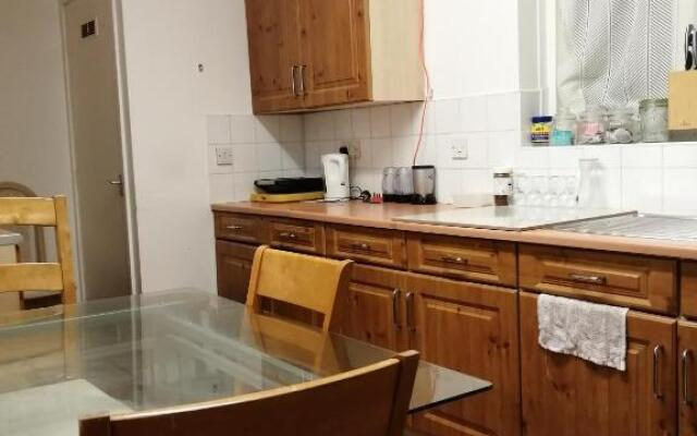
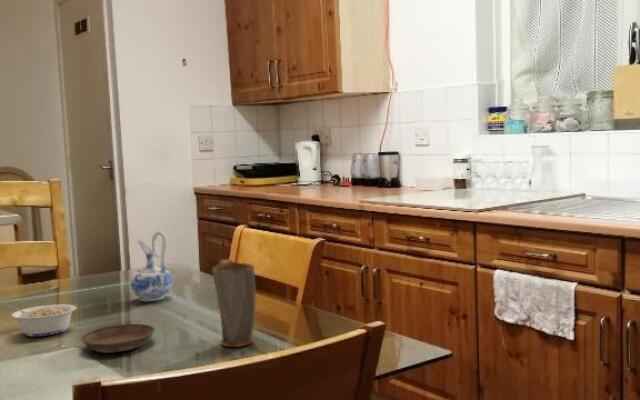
+ mug [211,258,257,348]
+ ceramic pitcher [129,230,173,302]
+ saucer [80,323,156,354]
+ legume [6,303,77,337]
